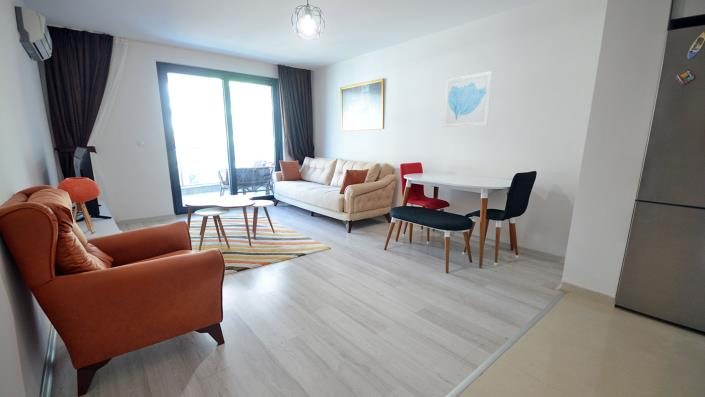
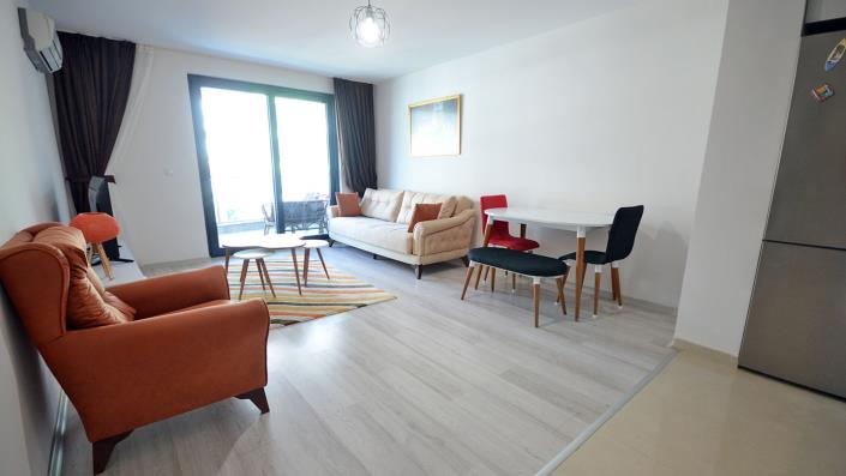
- wall art [442,70,493,128]
